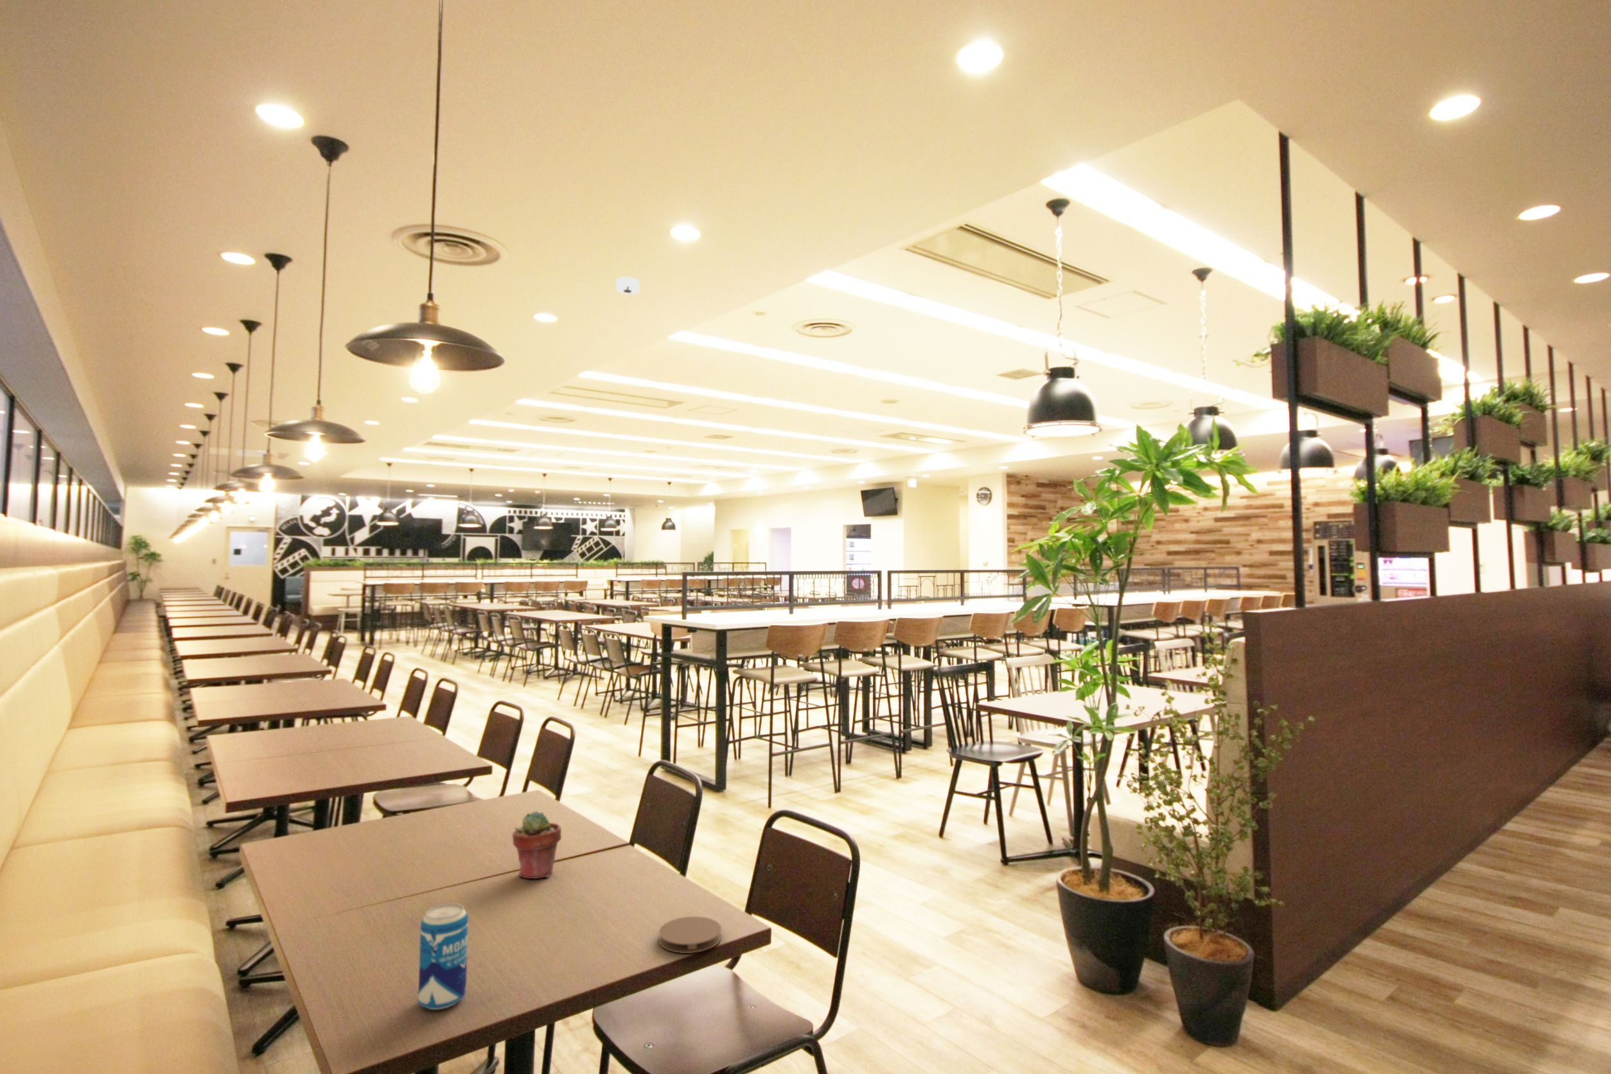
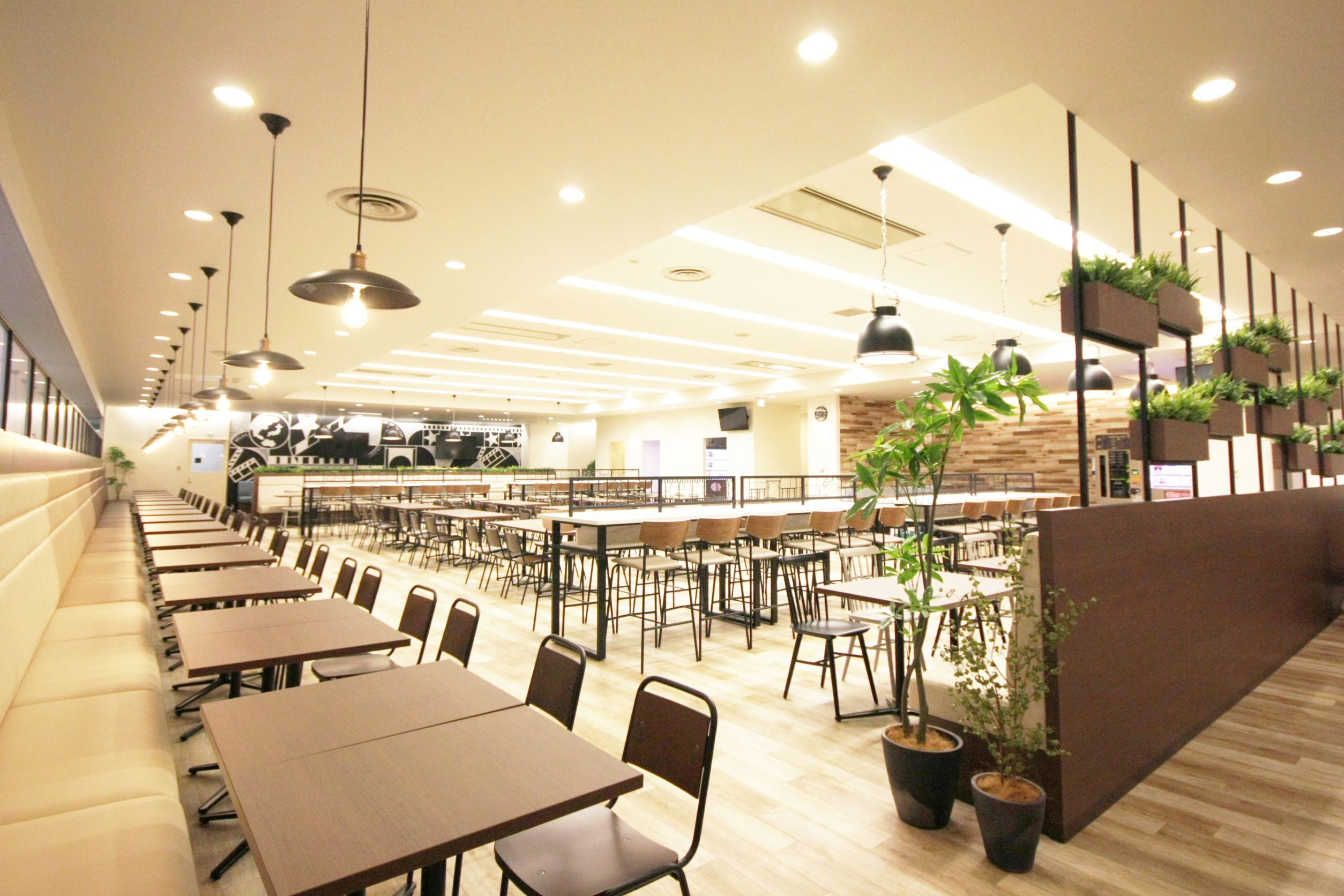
- smoke detector [615,276,640,296]
- beverage can [417,903,469,1010]
- coaster [658,916,722,954]
- potted succulent [512,810,562,880]
